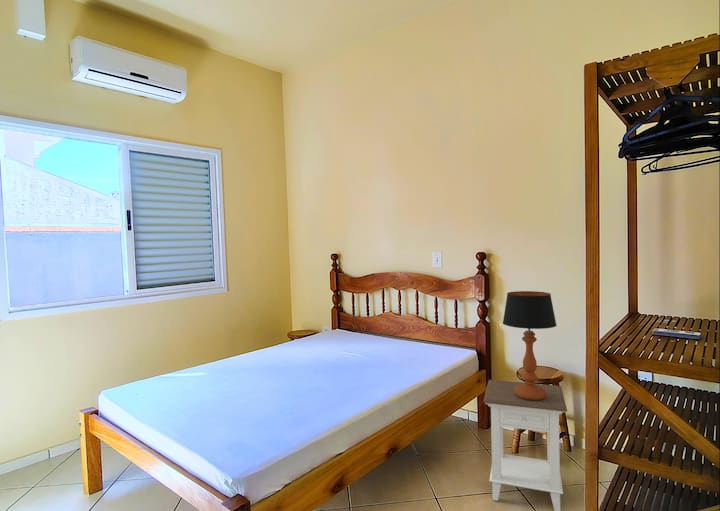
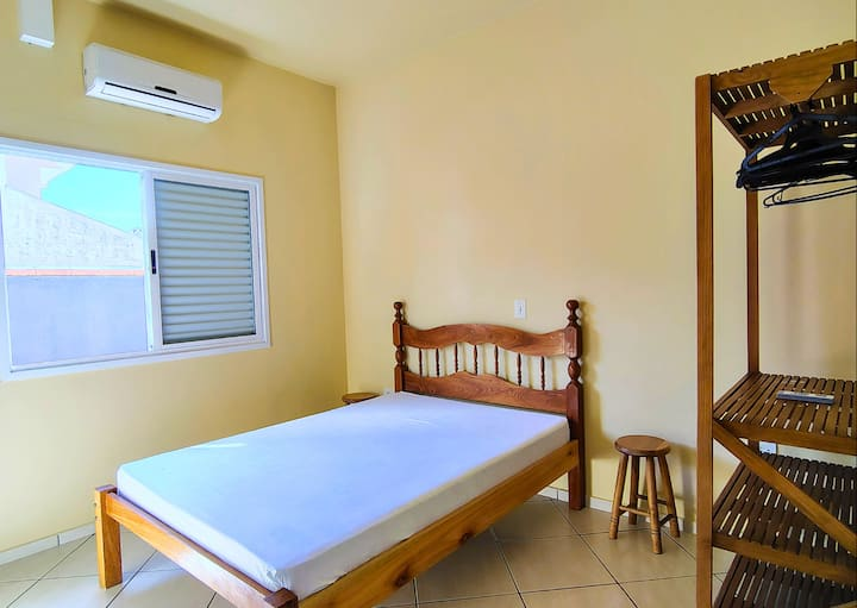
- table lamp [502,290,558,401]
- nightstand [482,379,568,511]
